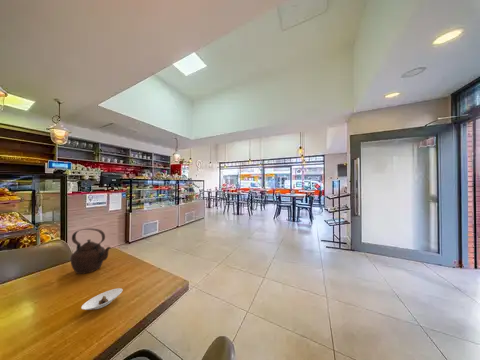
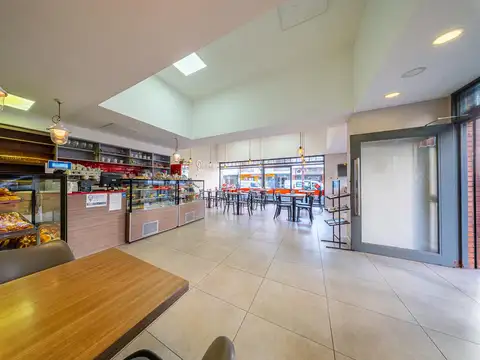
- teapot [70,228,112,275]
- saucer [80,287,124,311]
